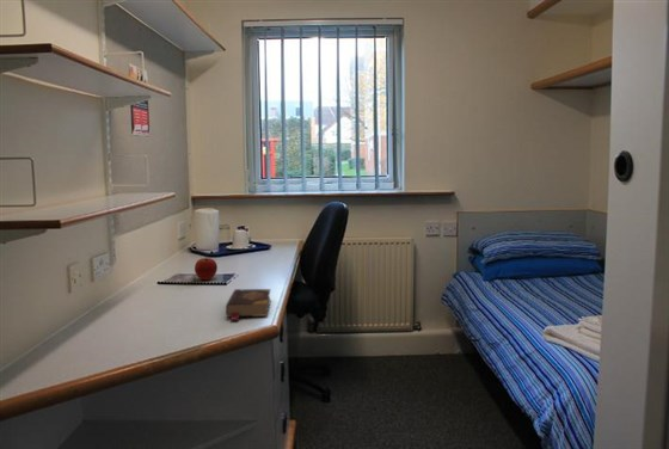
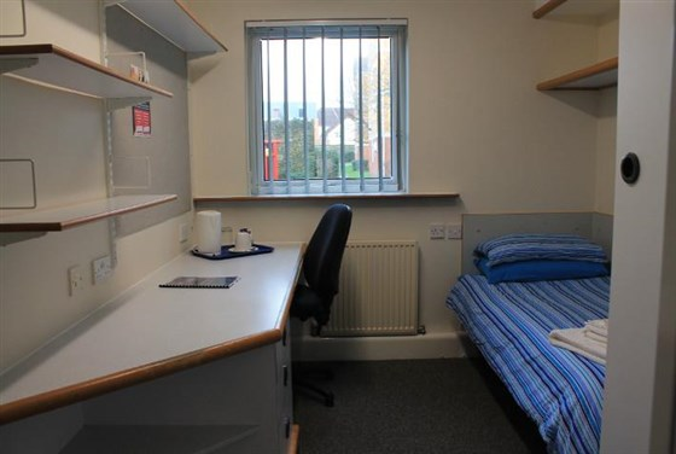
- apple [194,254,219,281]
- book [225,288,272,321]
